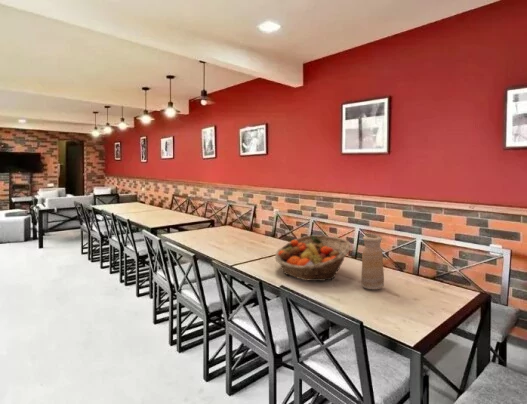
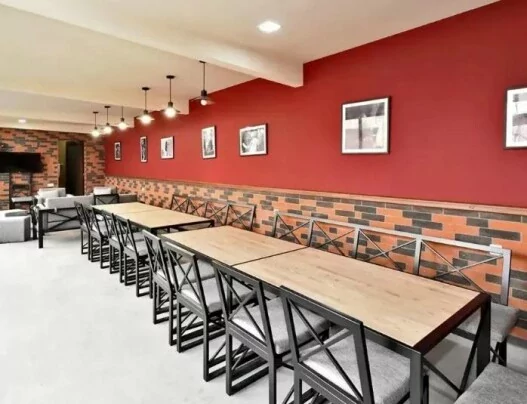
- fruit basket [274,234,352,282]
- vase [360,234,385,290]
